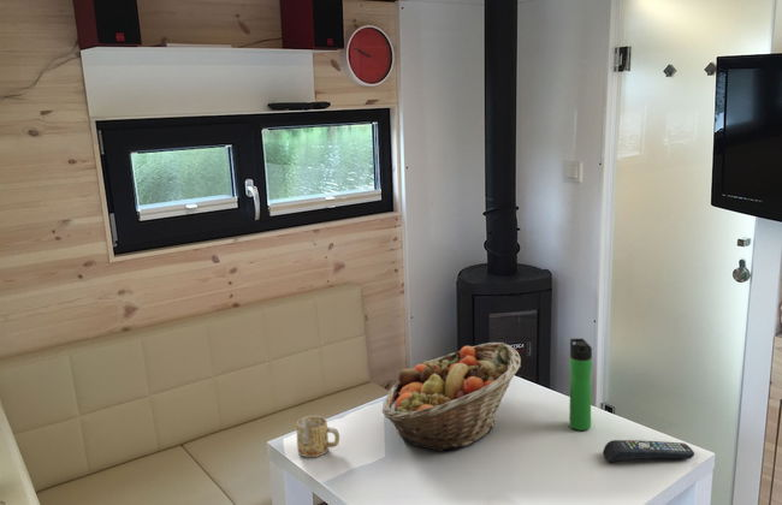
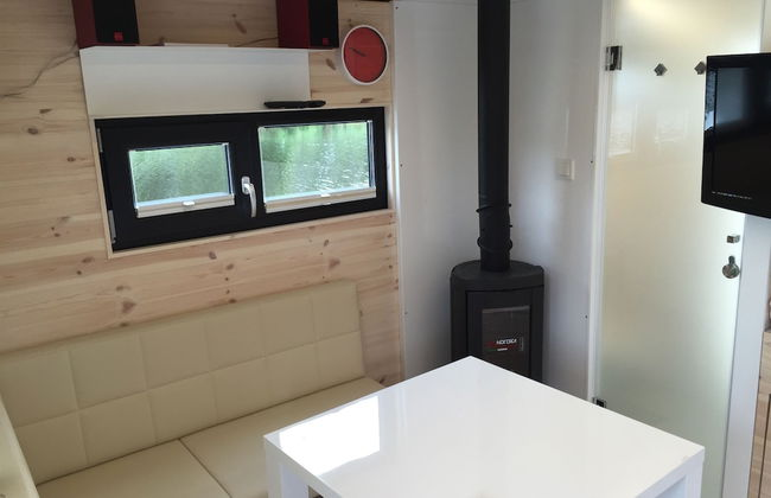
- fruit basket [381,341,522,452]
- remote control [602,439,695,463]
- bottle [569,338,593,432]
- mug [295,415,340,458]
